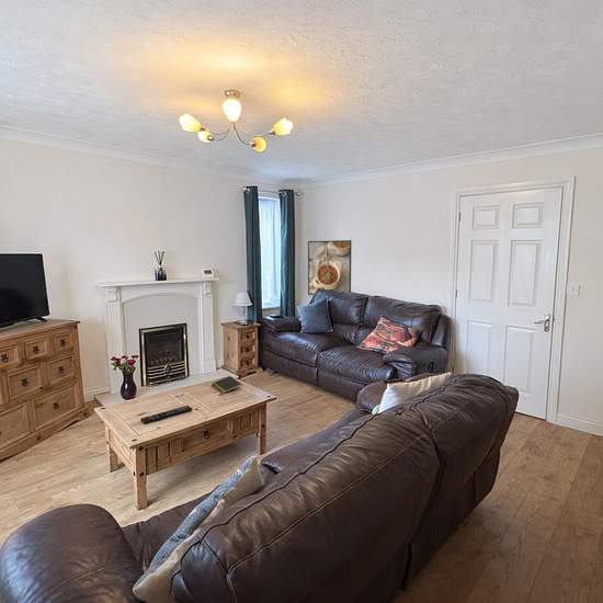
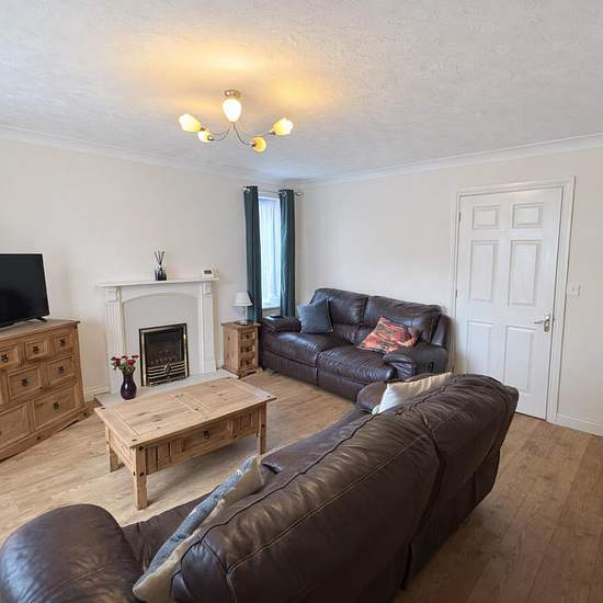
- notepad [211,375,243,395]
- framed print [307,239,353,296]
- remote control [140,405,193,425]
